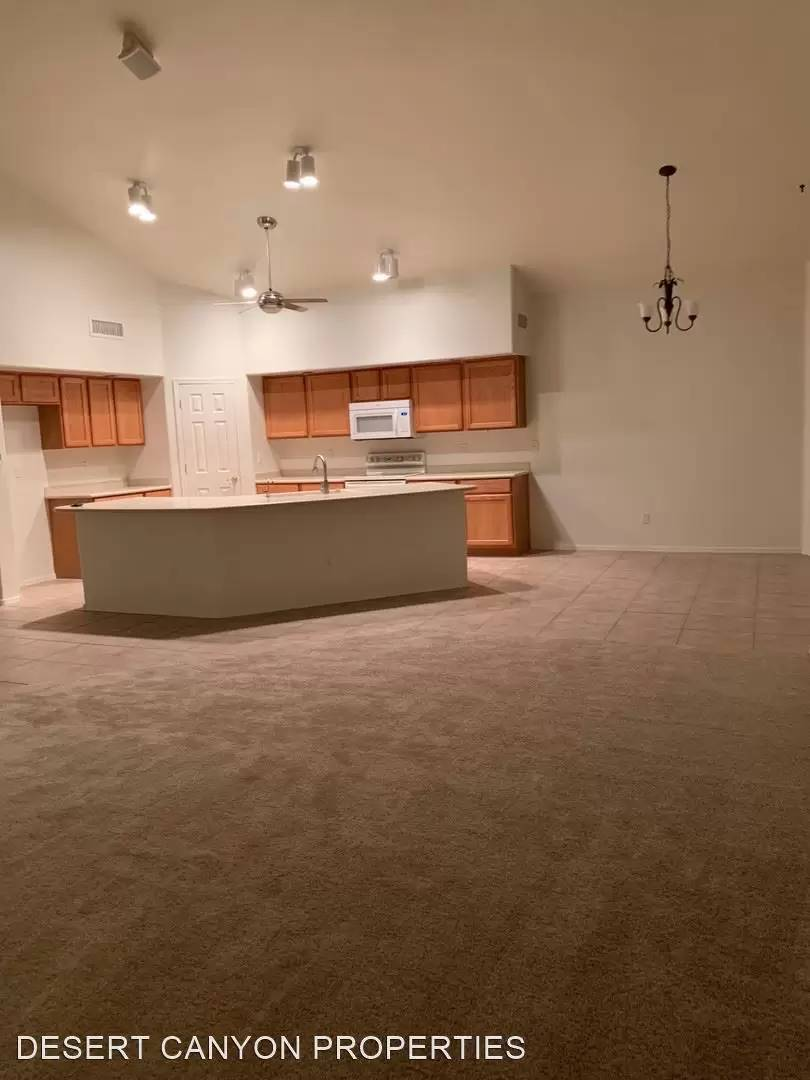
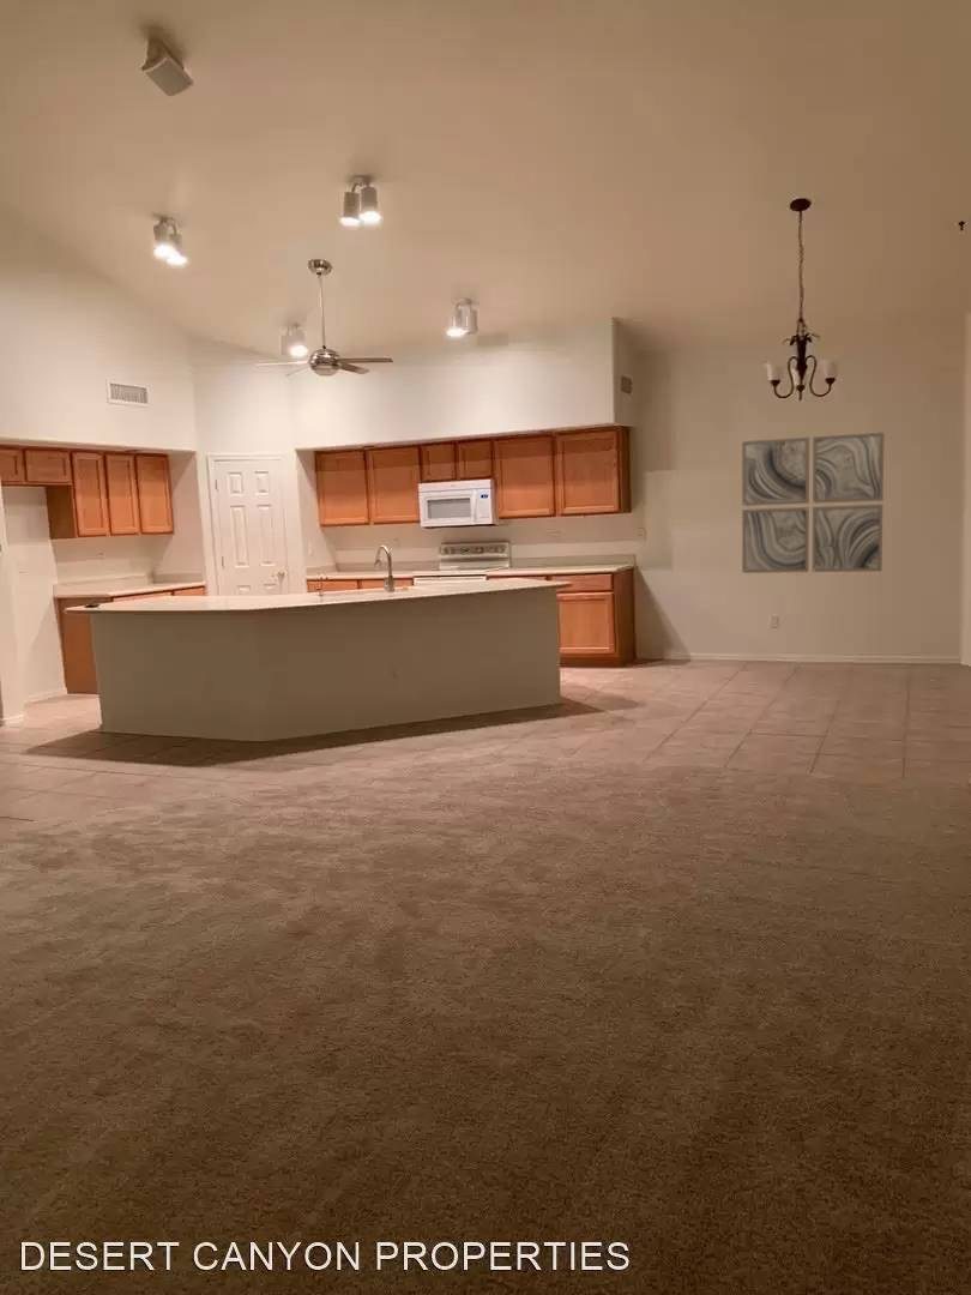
+ wall art [741,432,885,574]
